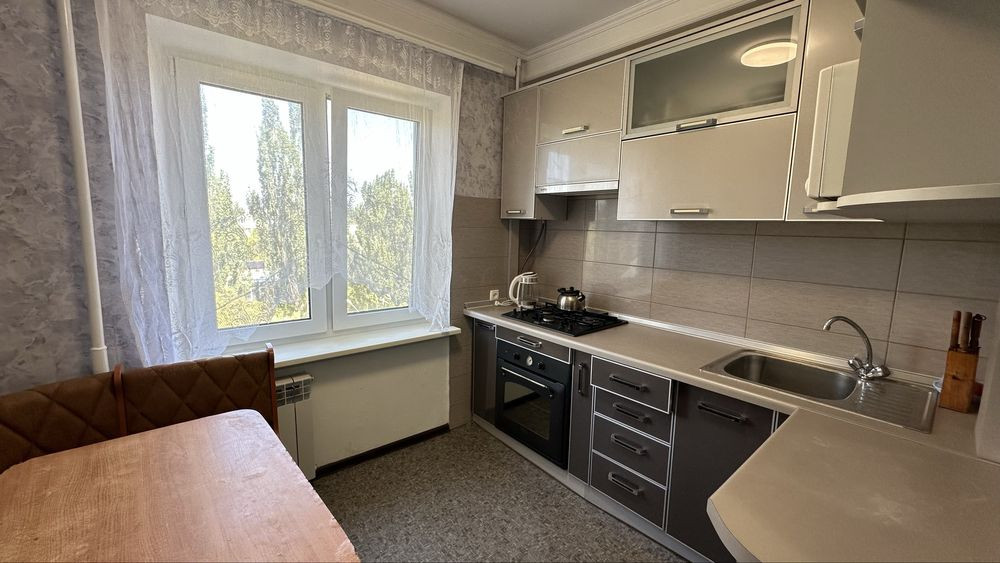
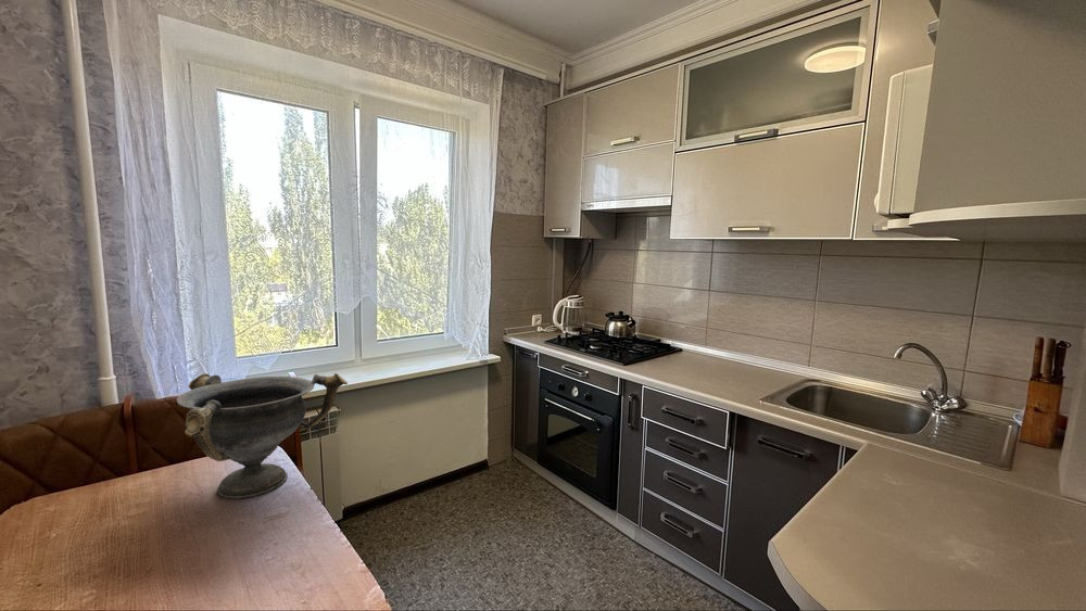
+ decorative bowl [176,372,349,500]
